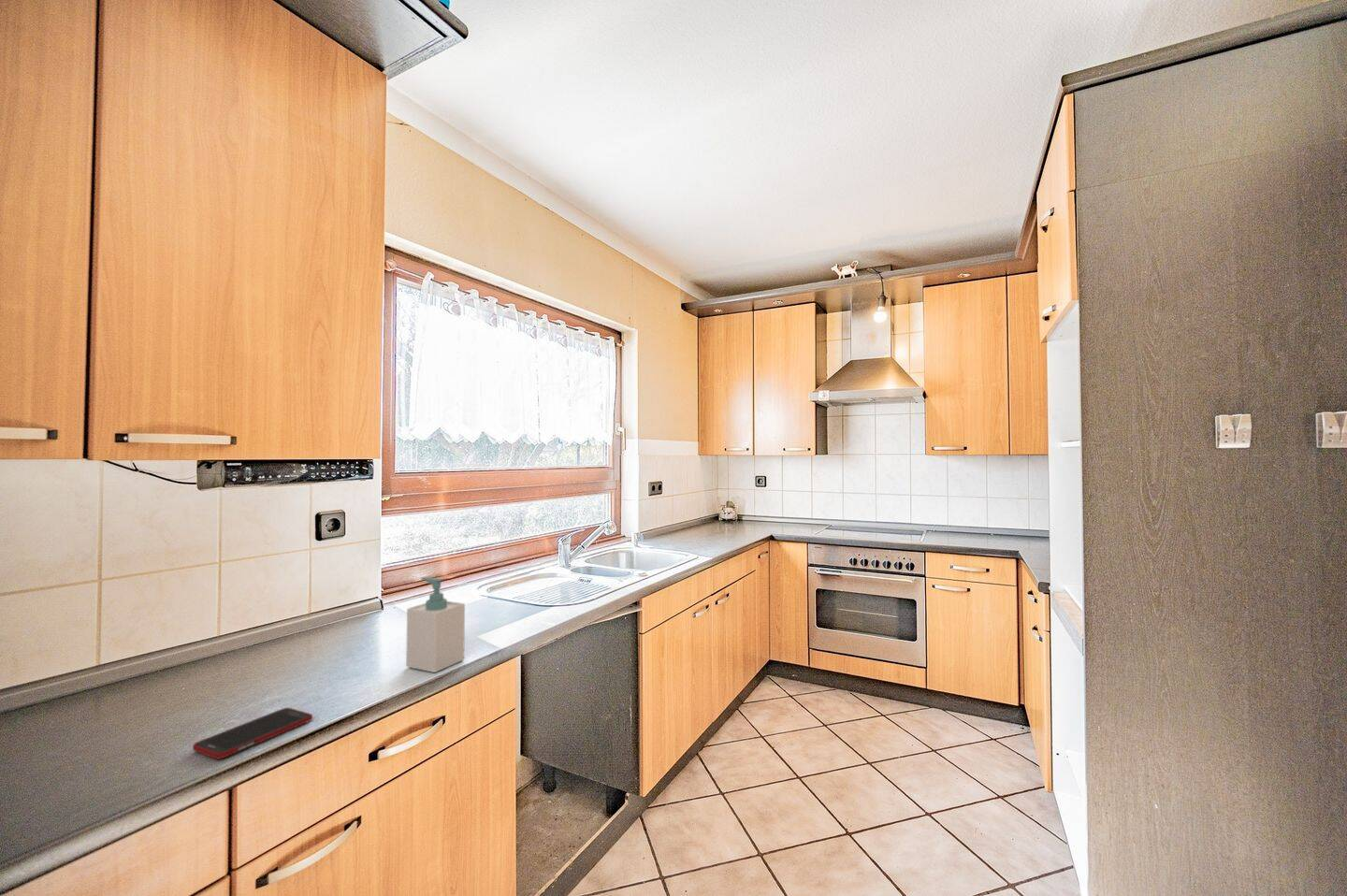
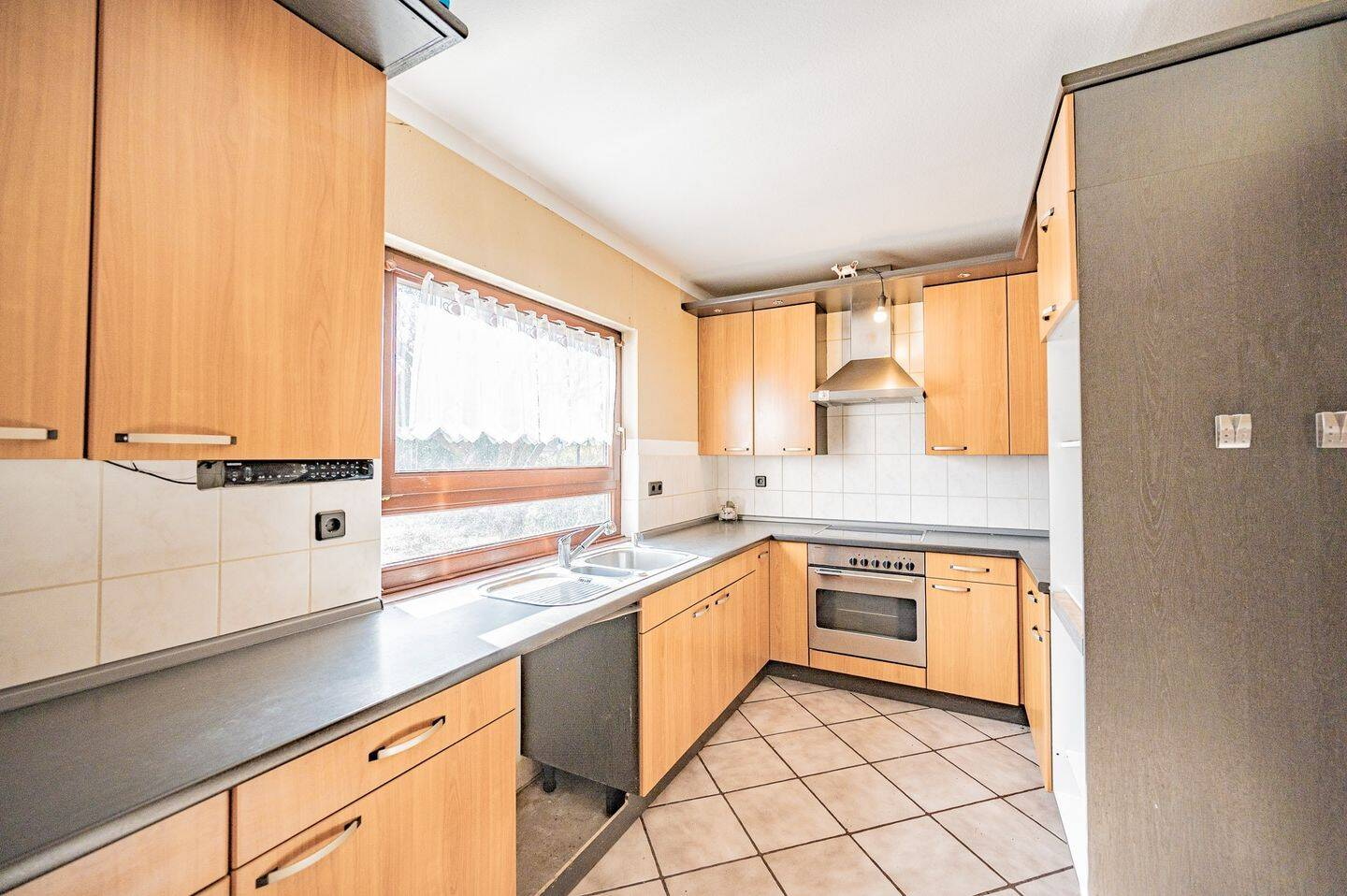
- soap bottle [405,576,466,673]
- cell phone [192,707,313,760]
